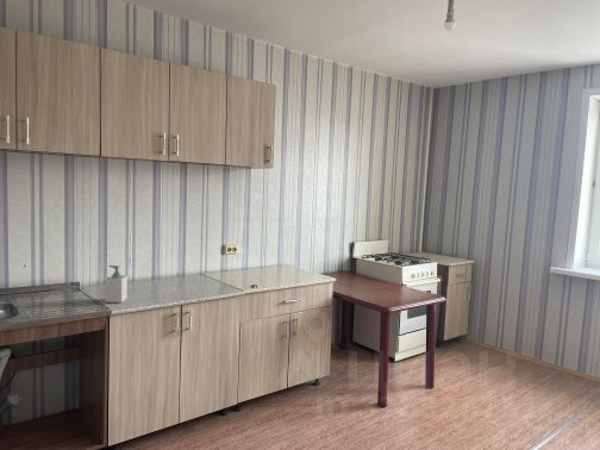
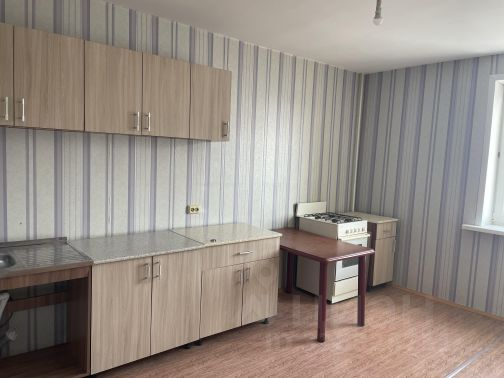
- soap bottle [105,264,129,304]
